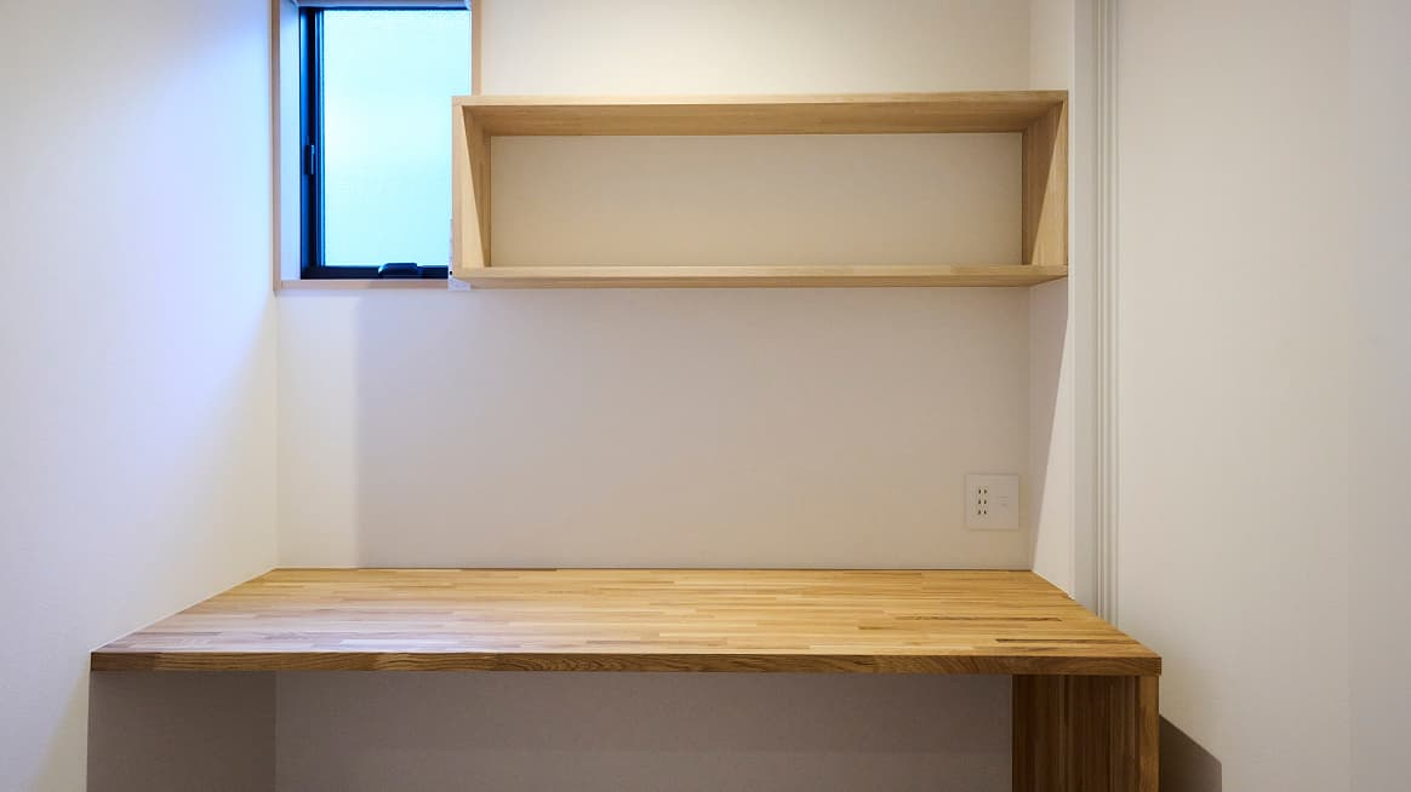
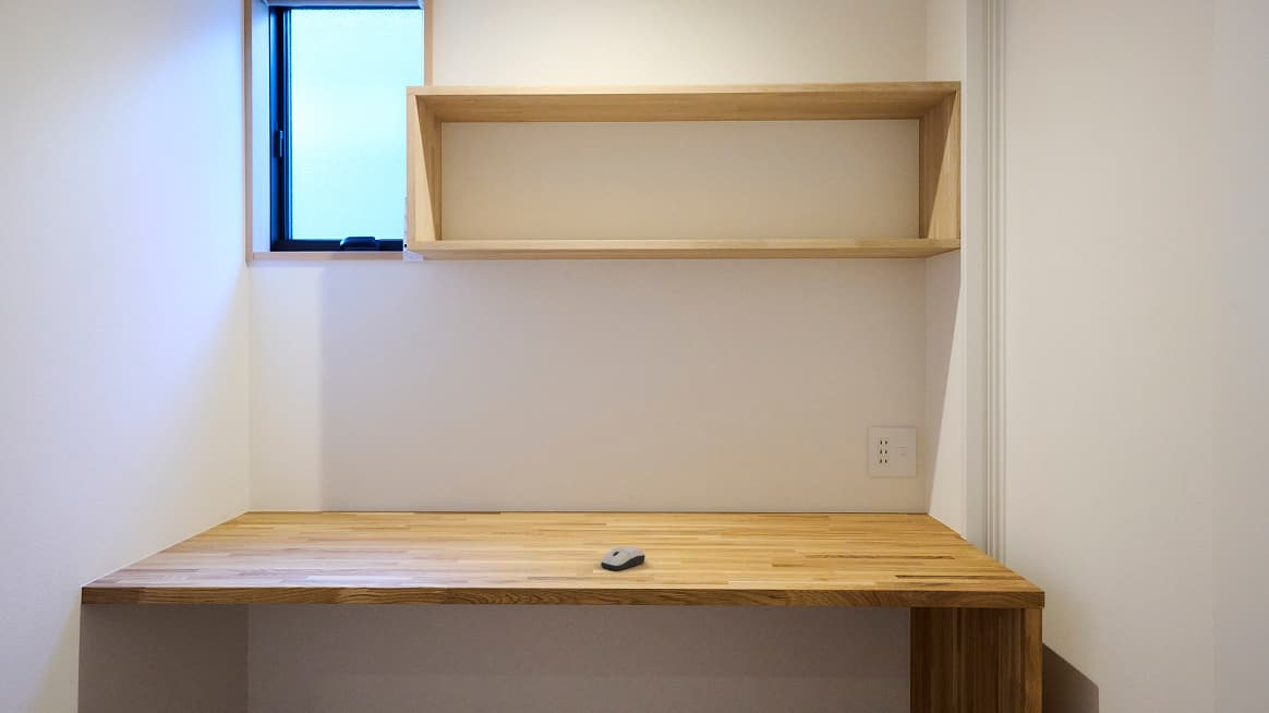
+ computer mouse [600,545,646,571]
